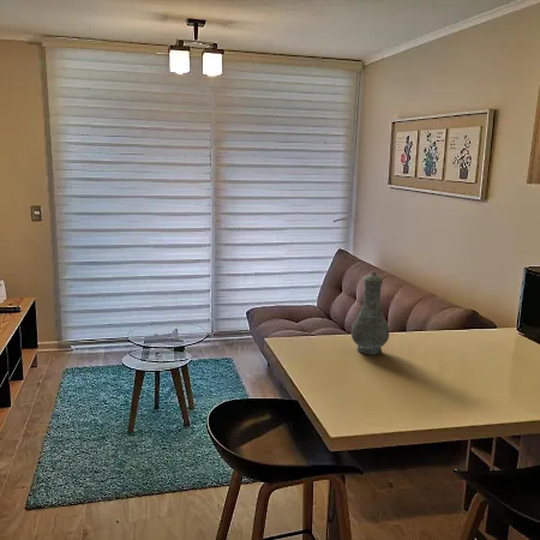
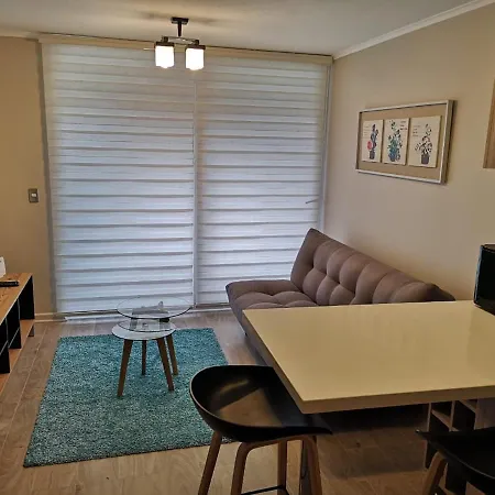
- vase [350,270,390,356]
